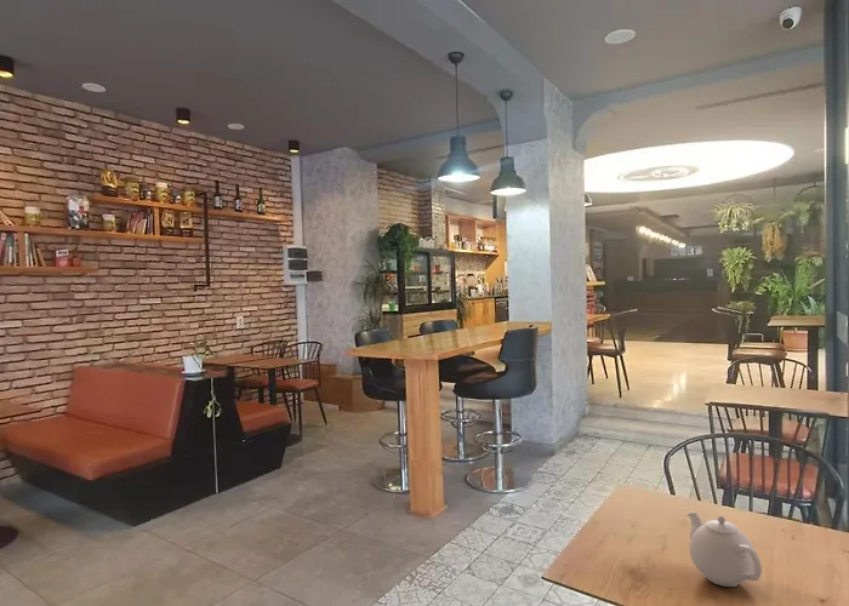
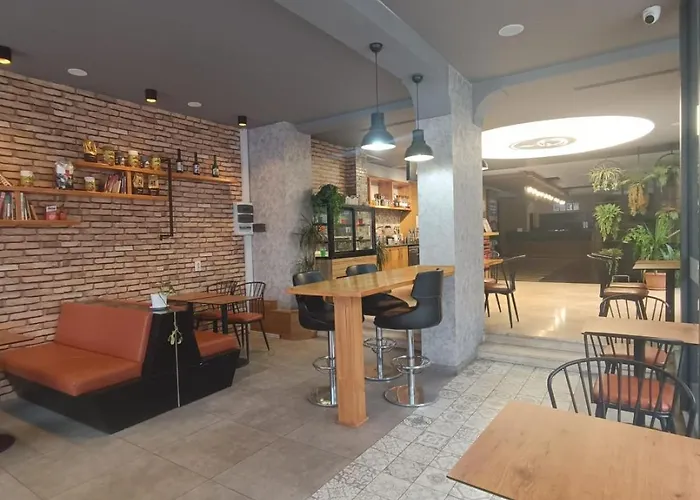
- teapot [686,511,763,588]
